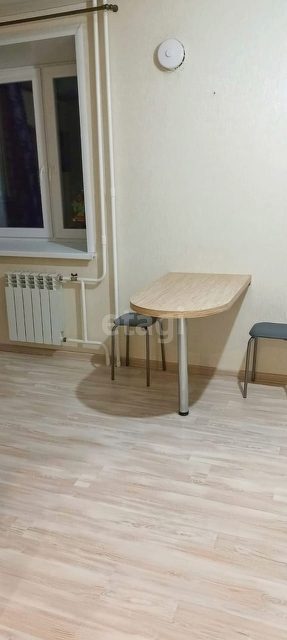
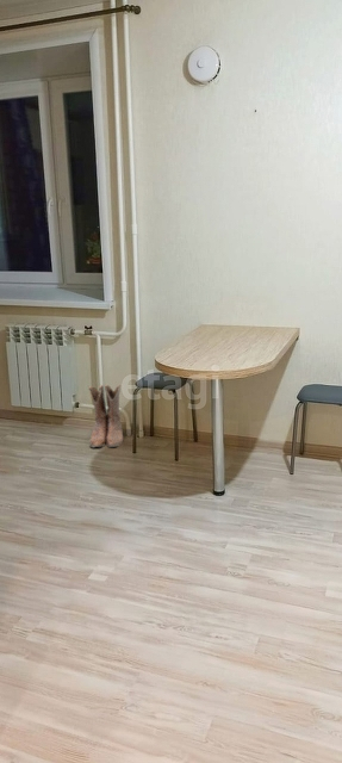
+ boots [88,384,125,448]
